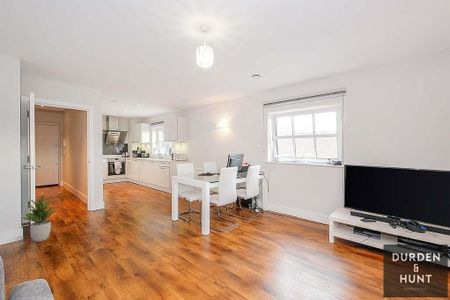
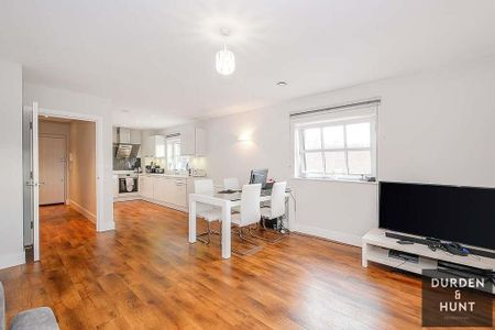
- potted plant [19,194,57,243]
